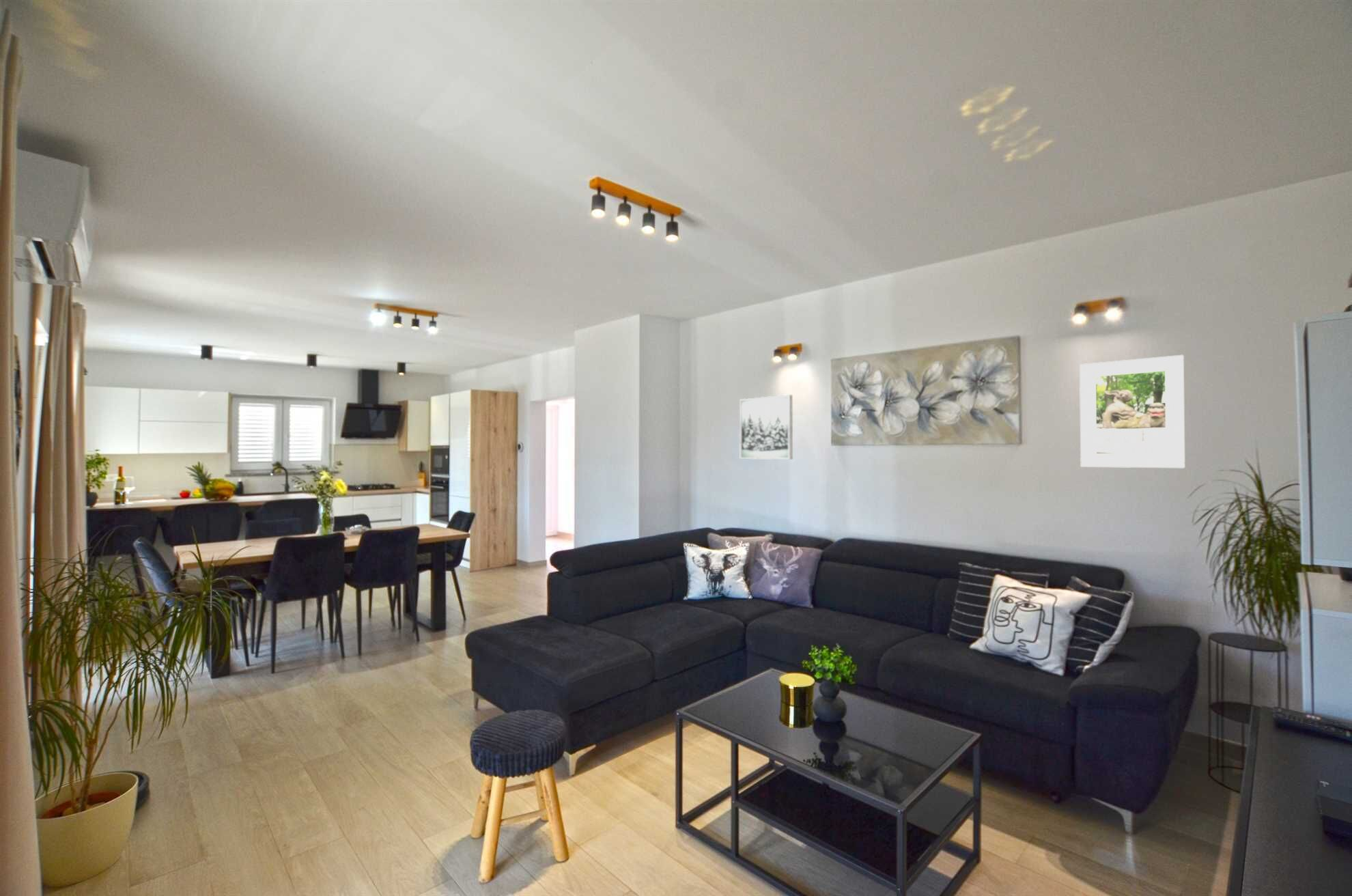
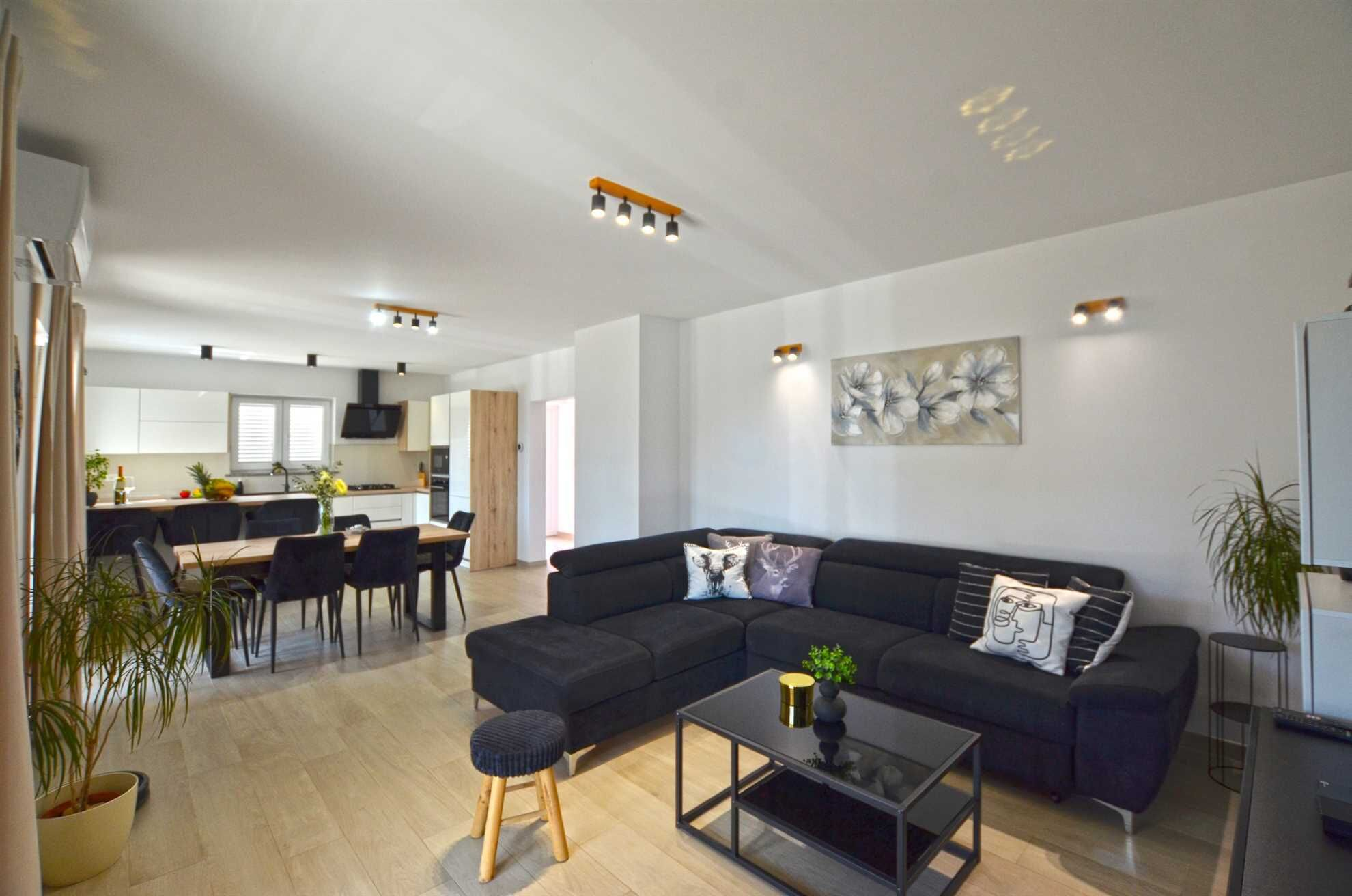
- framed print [1079,354,1186,468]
- wall art [739,394,793,460]
